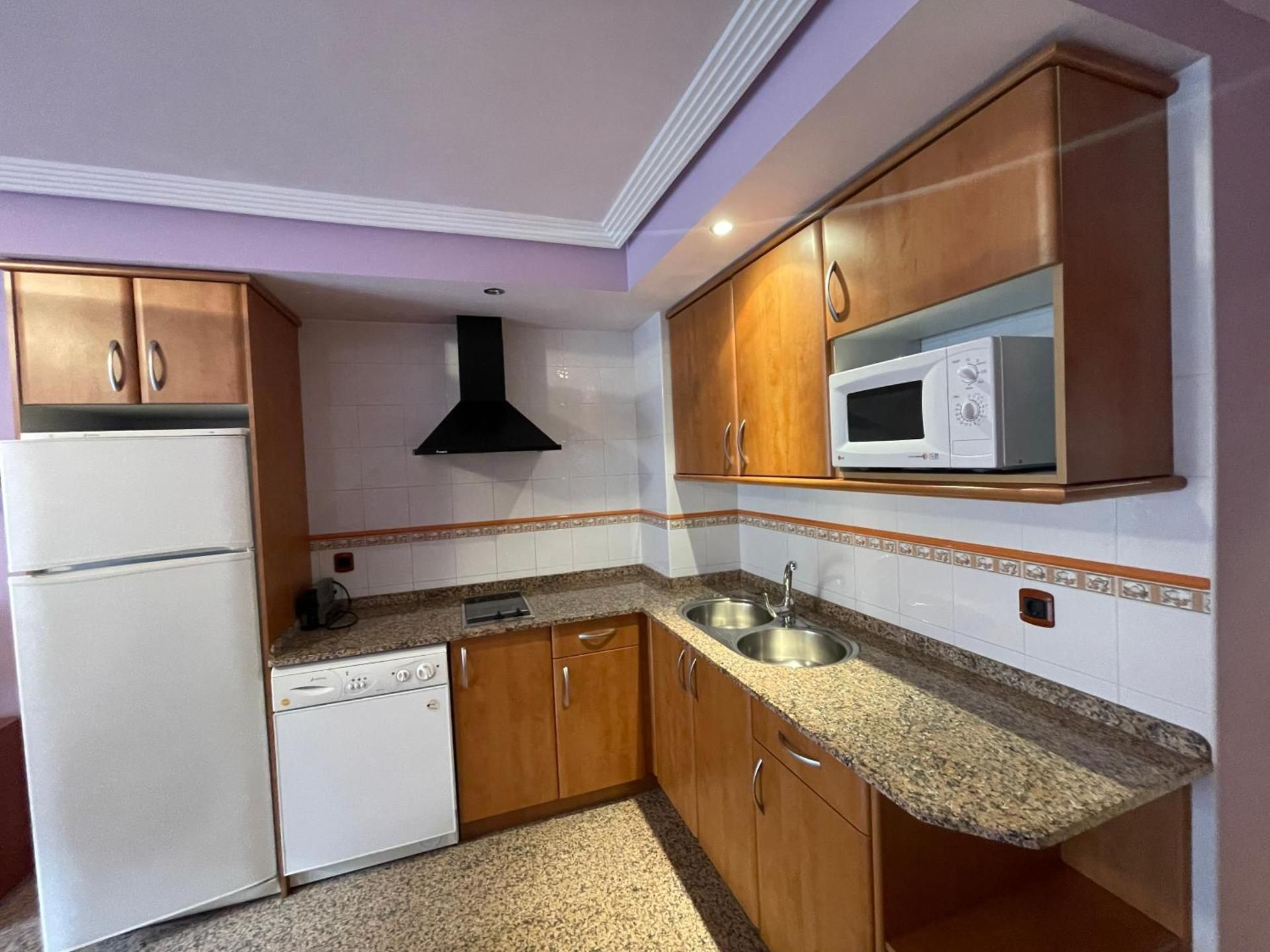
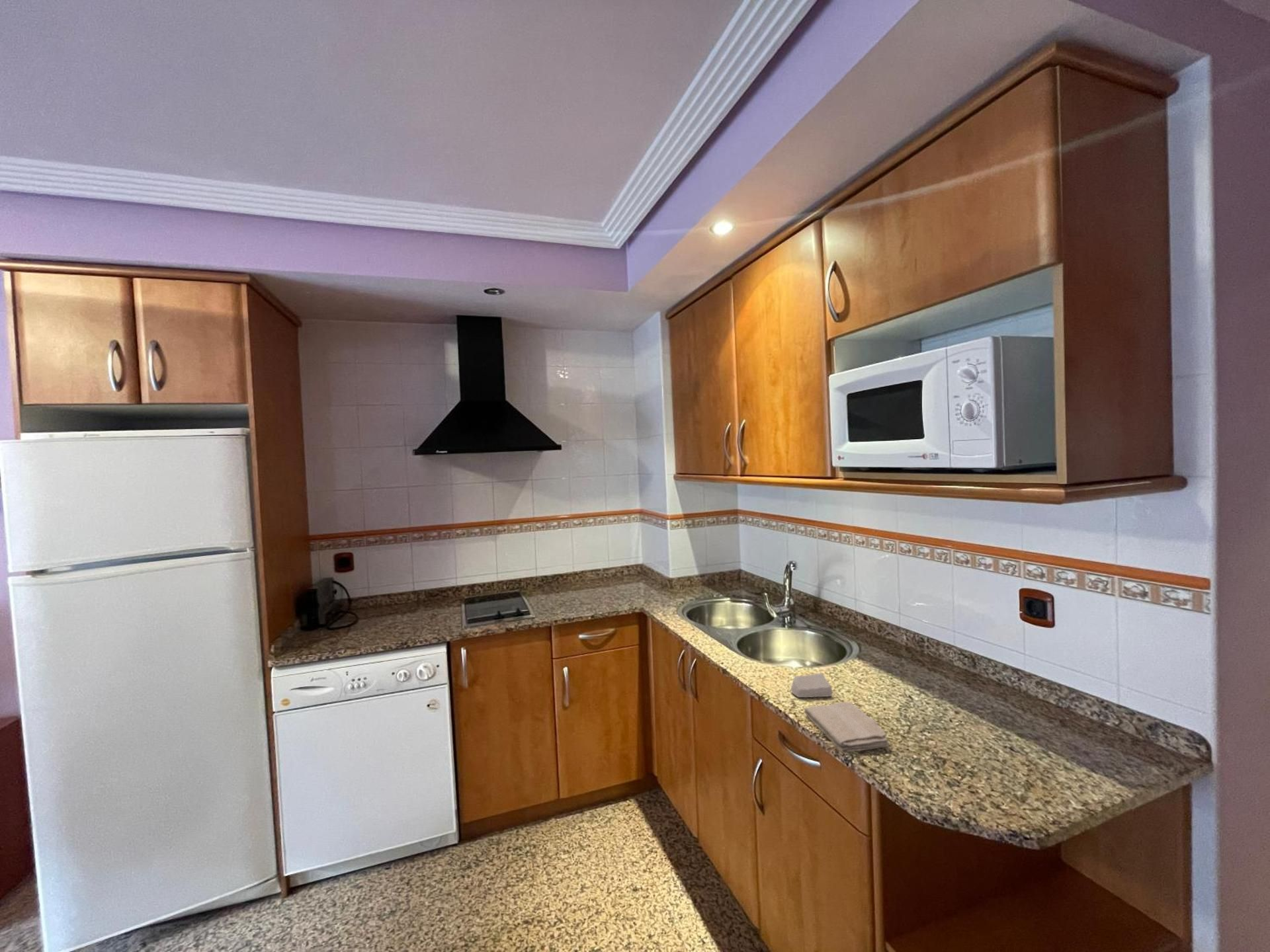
+ soap bar [790,672,833,698]
+ washcloth [804,701,890,754]
